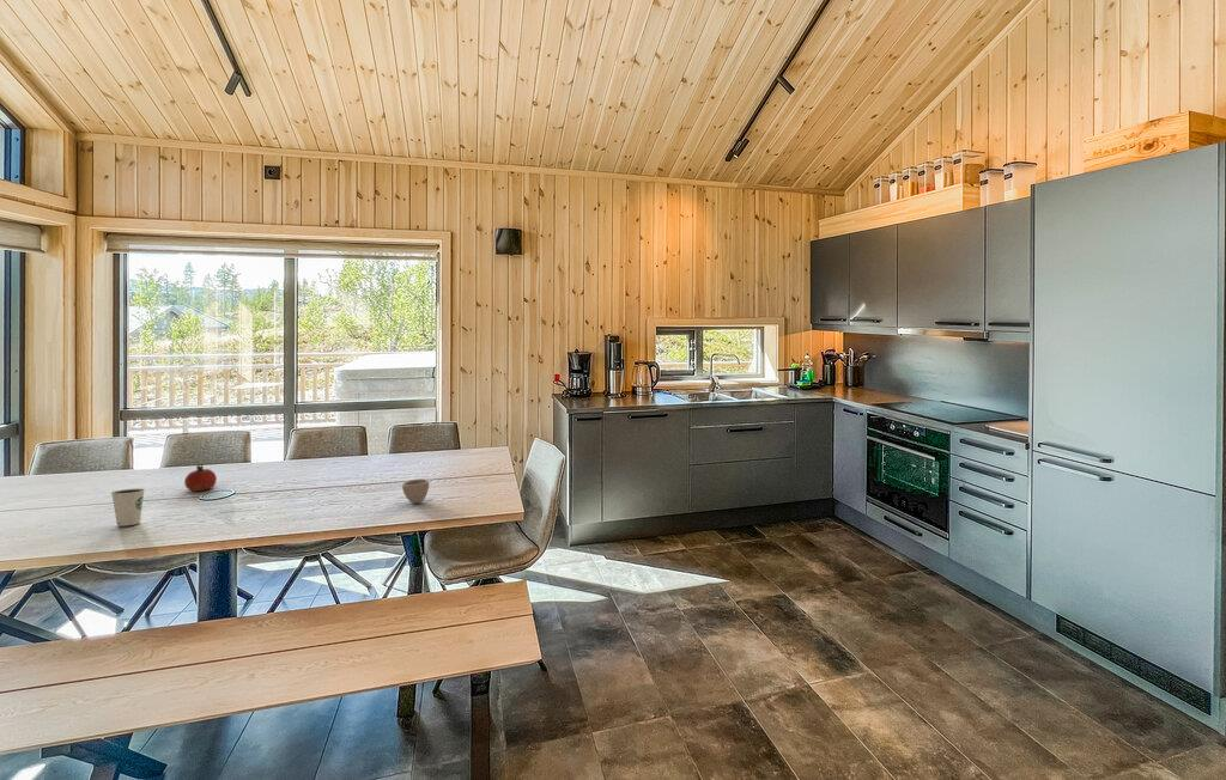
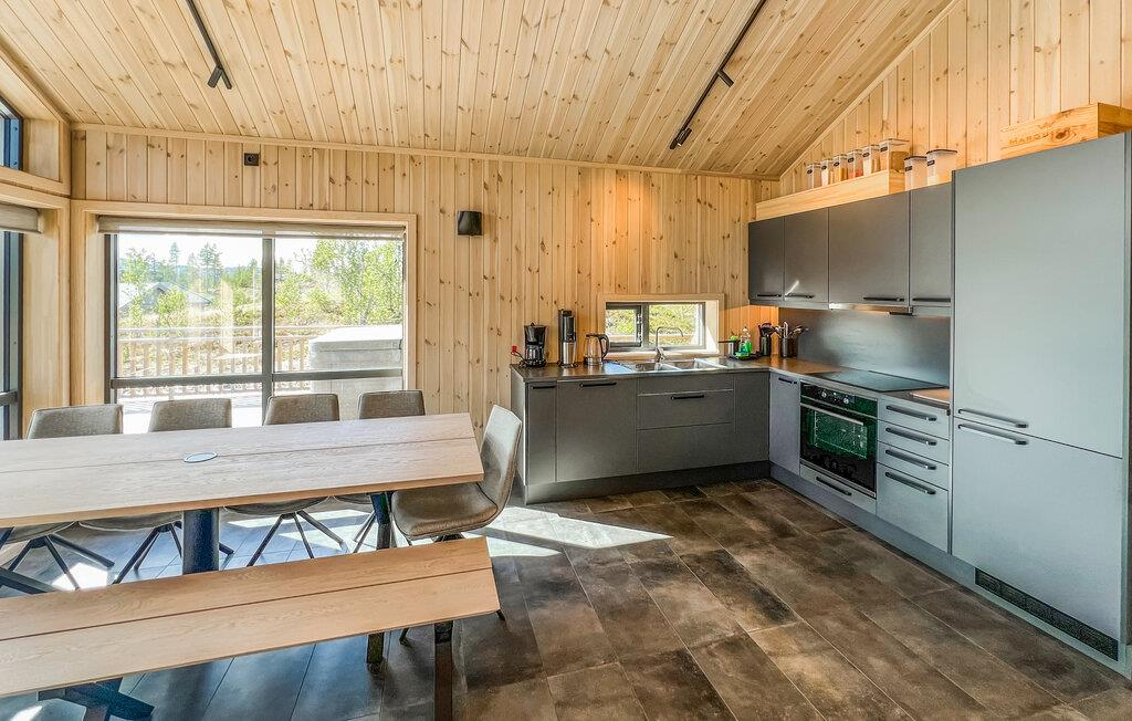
- cup [401,477,430,504]
- dixie cup [110,488,146,526]
- fruit [183,463,218,492]
